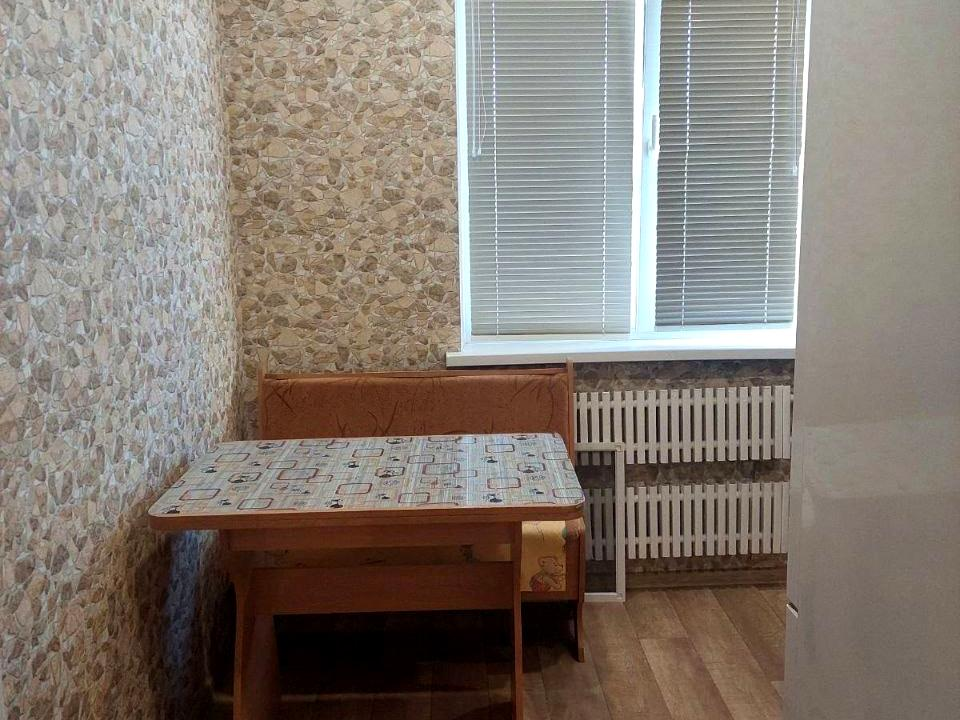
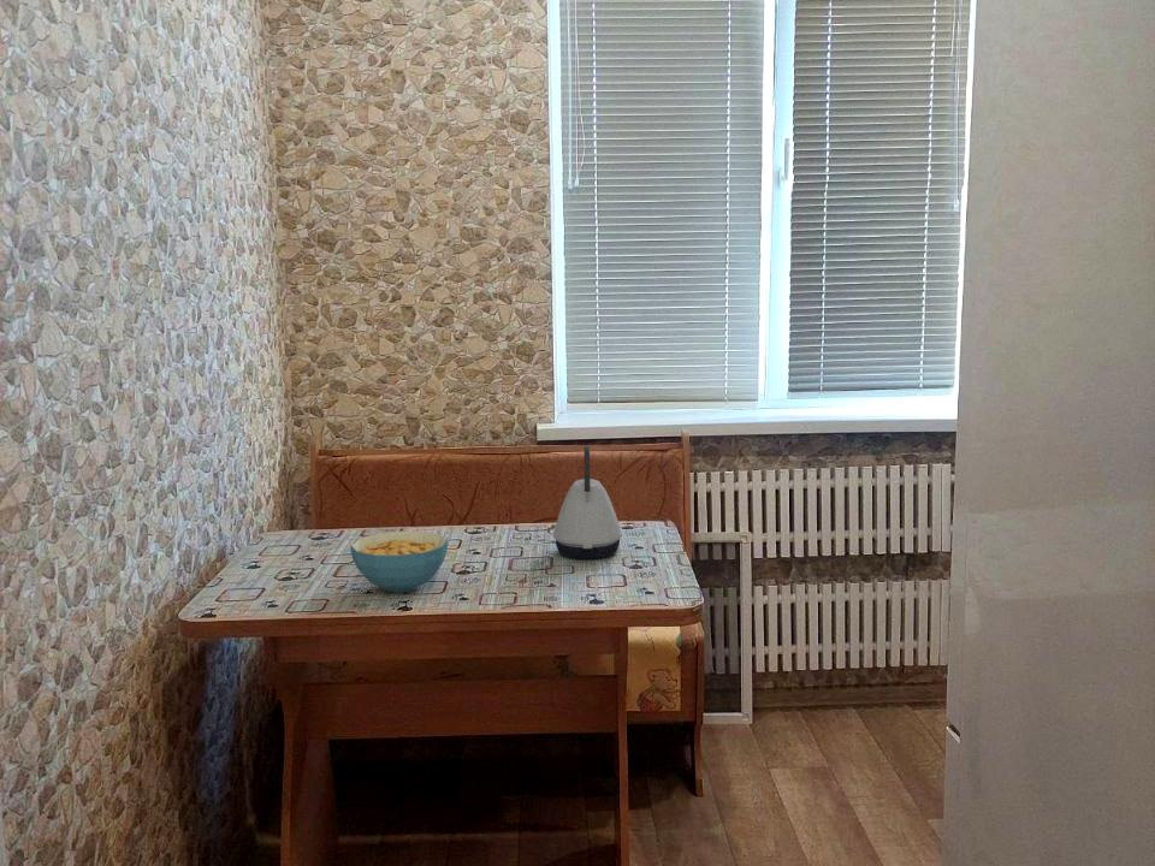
+ cereal bowl [349,530,449,594]
+ kettle [552,445,623,560]
